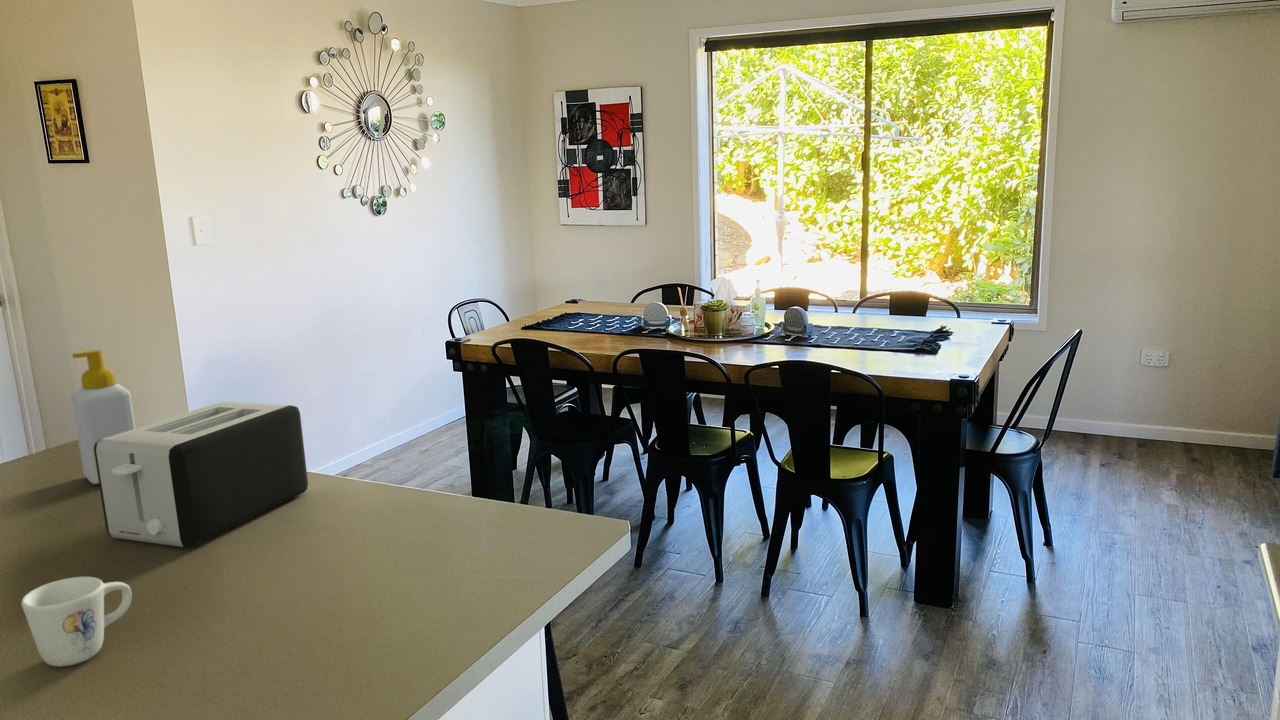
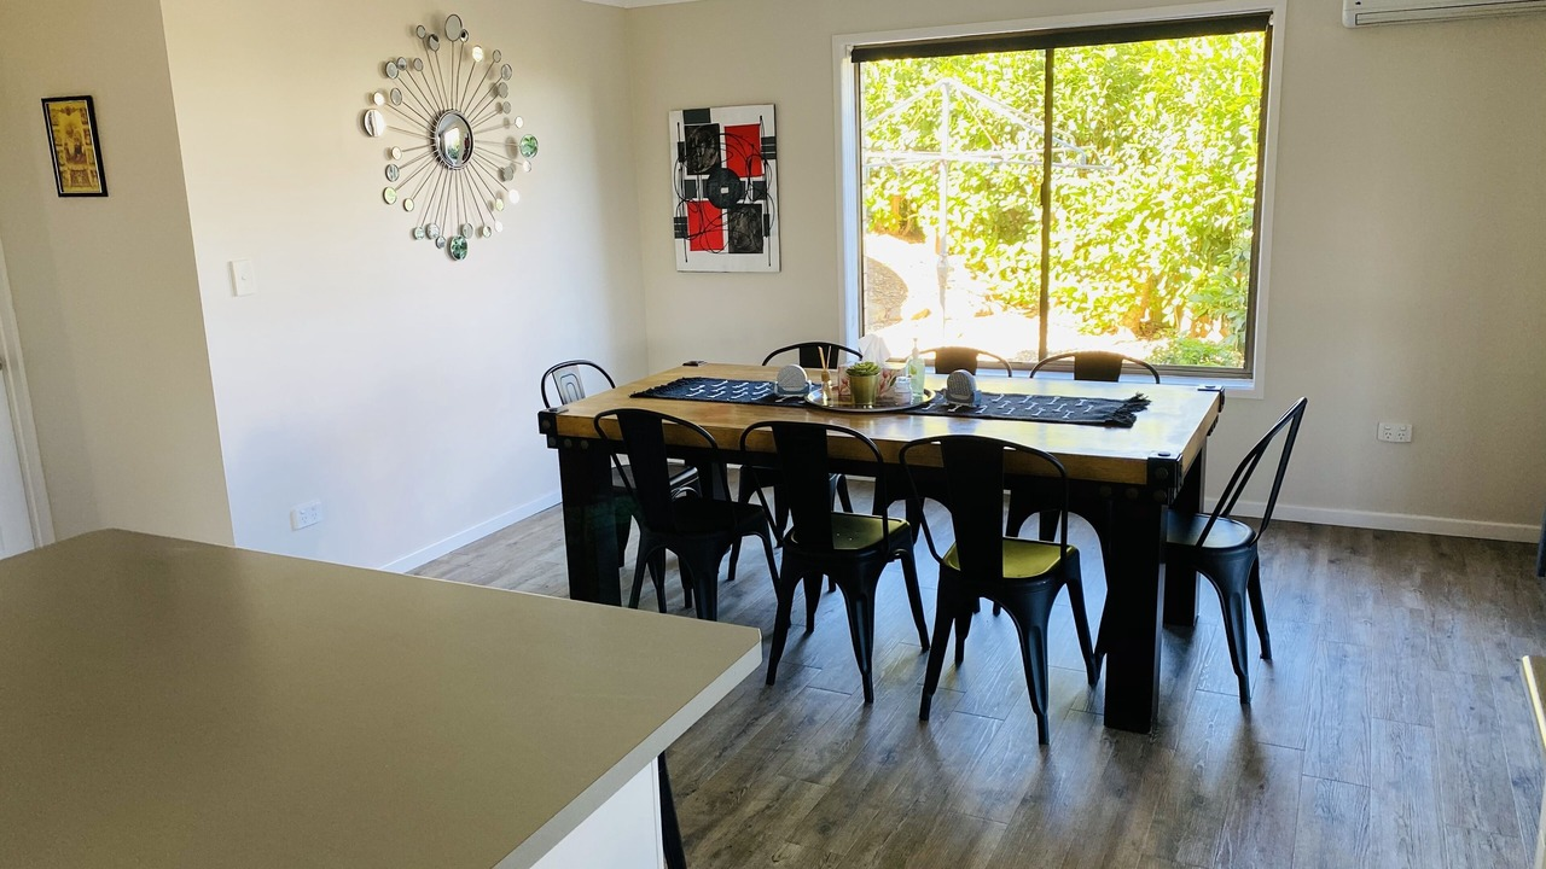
- toaster [93,400,309,548]
- mug [21,576,133,668]
- soap bottle [70,349,136,485]
